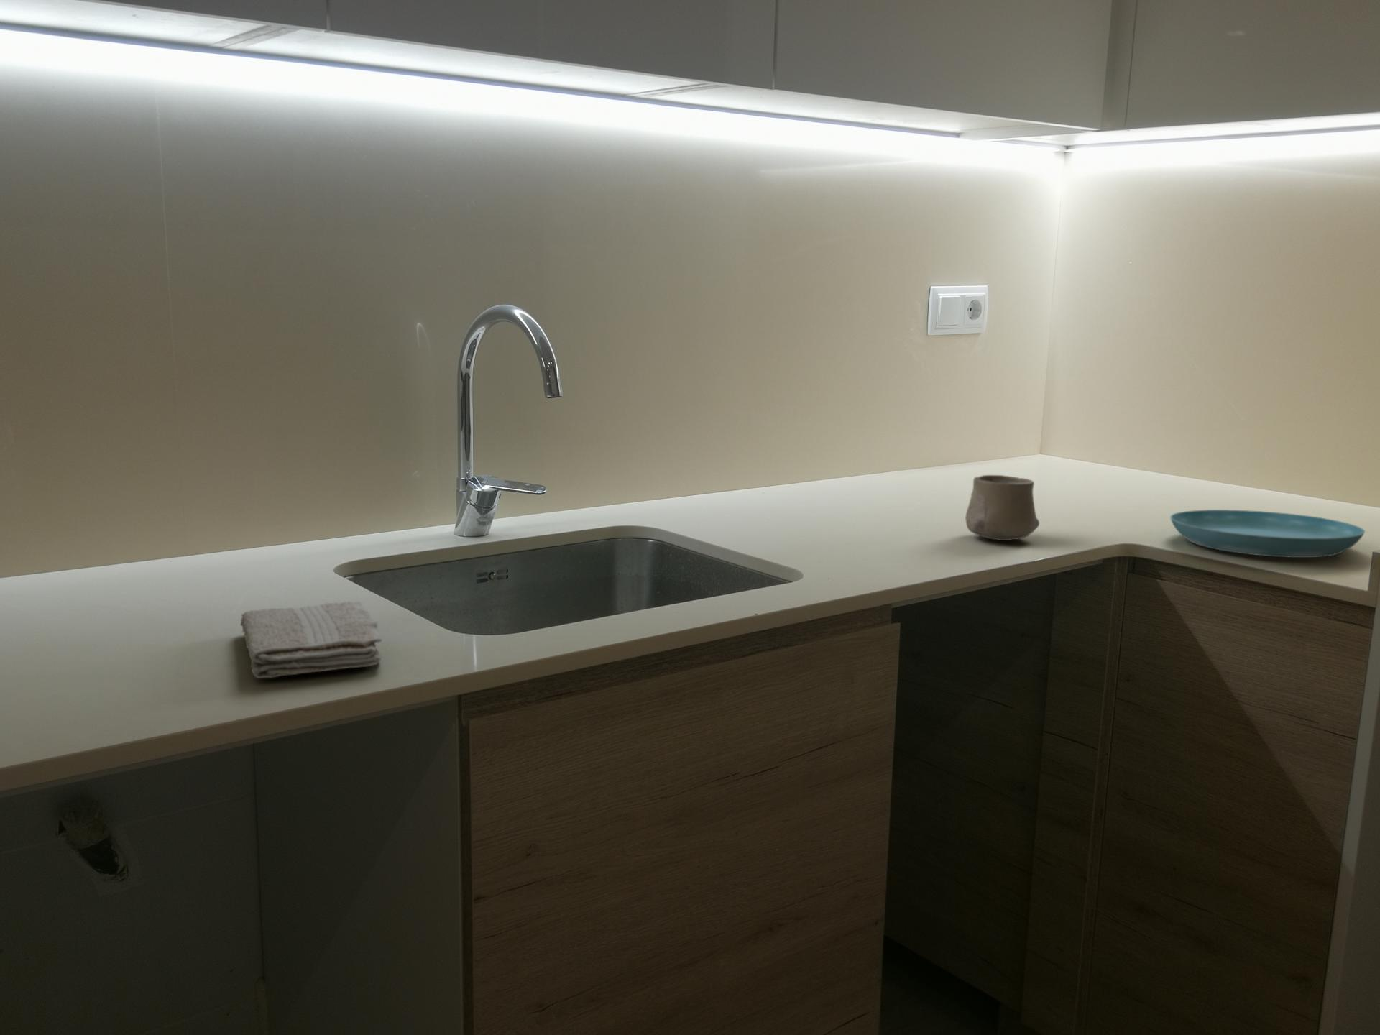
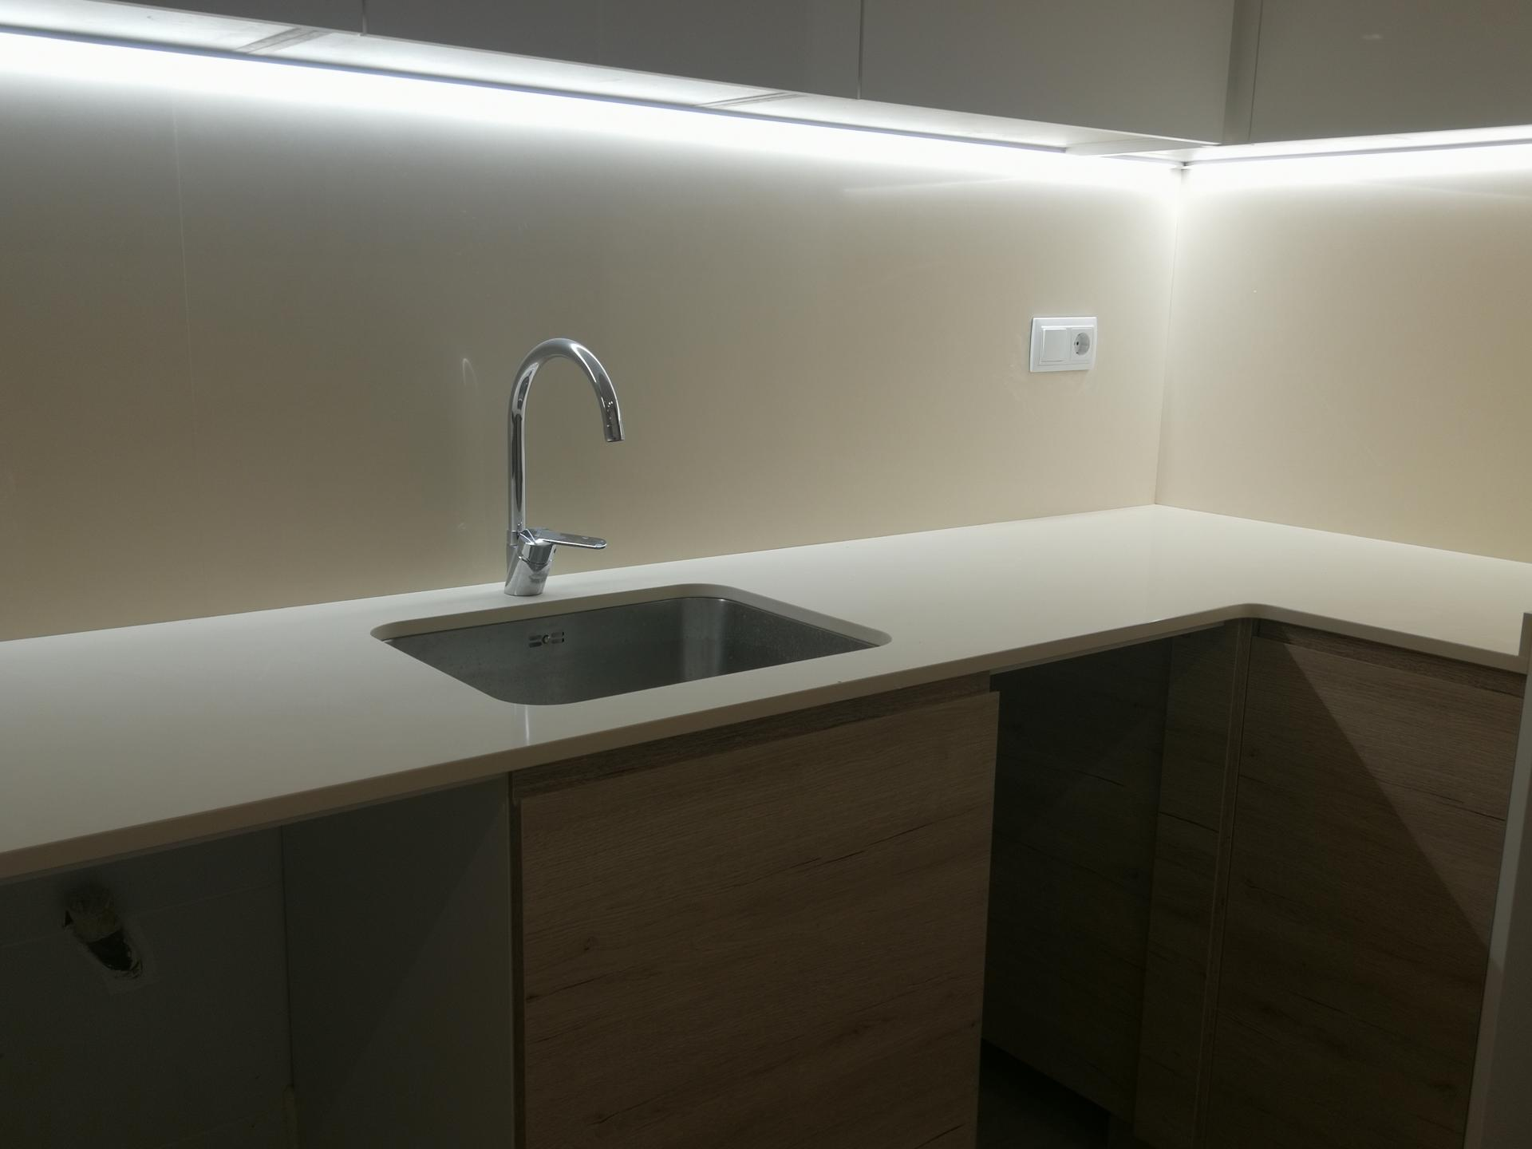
- saucer [1169,509,1366,559]
- cup [965,474,1040,541]
- washcloth [239,601,382,679]
